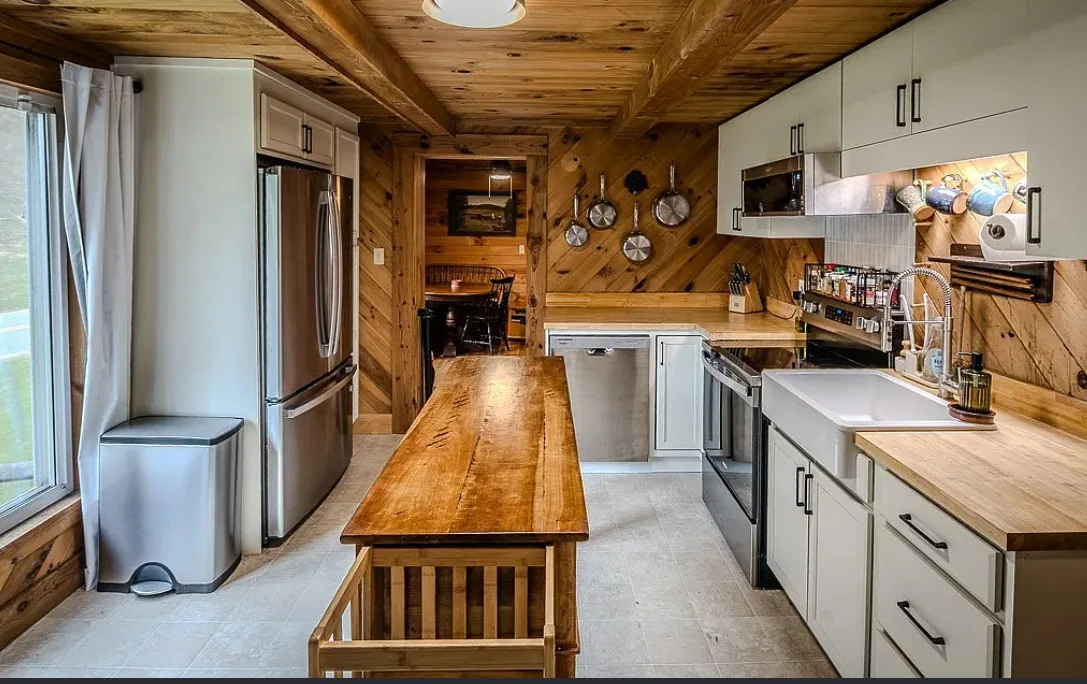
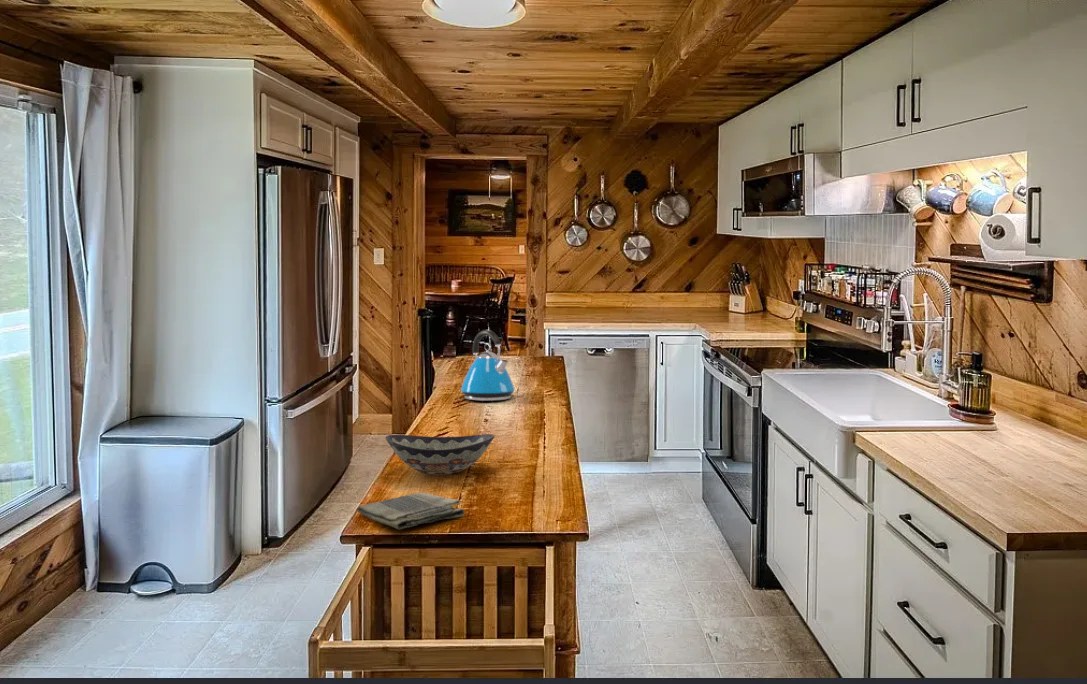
+ kettle [460,329,516,402]
+ decorative bowl [384,433,496,475]
+ dish towel [356,492,466,530]
